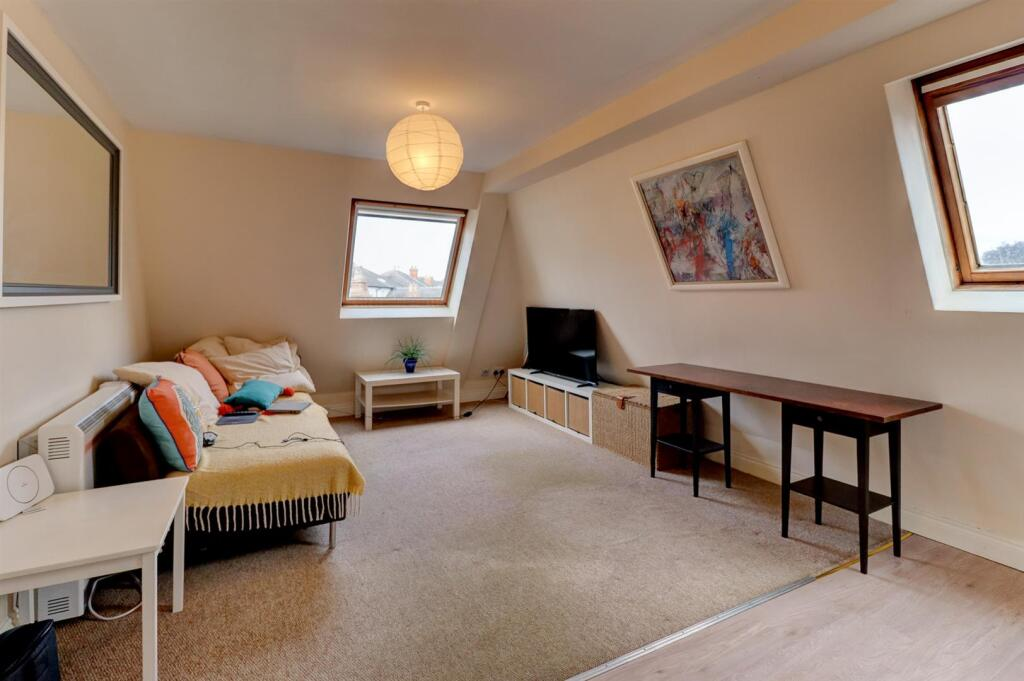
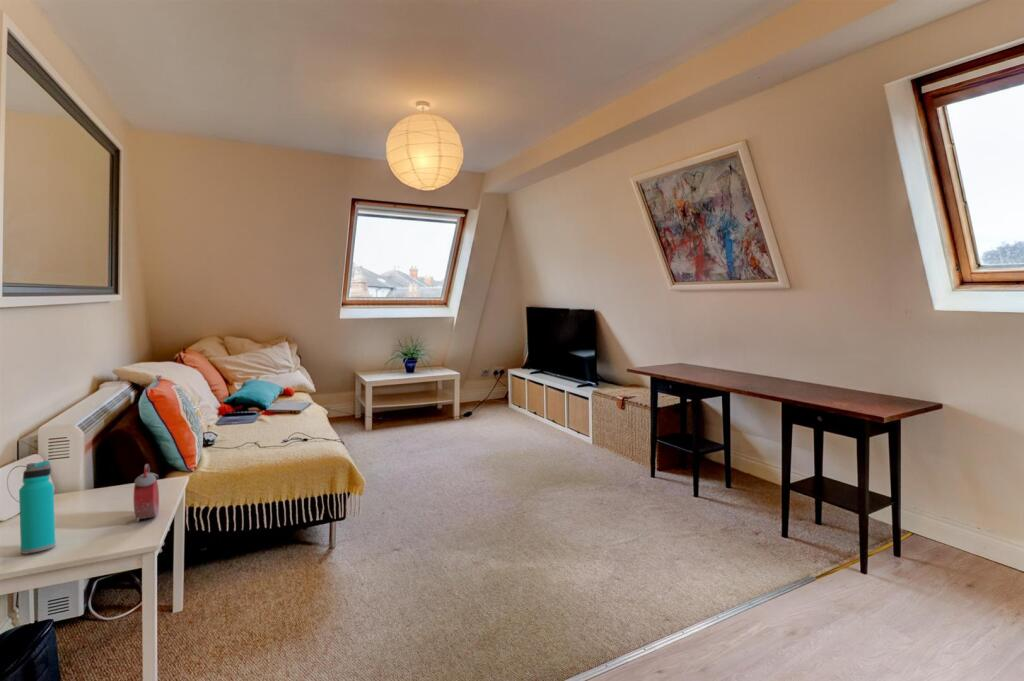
+ alarm clock [133,463,160,523]
+ water bottle [18,460,56,555]
